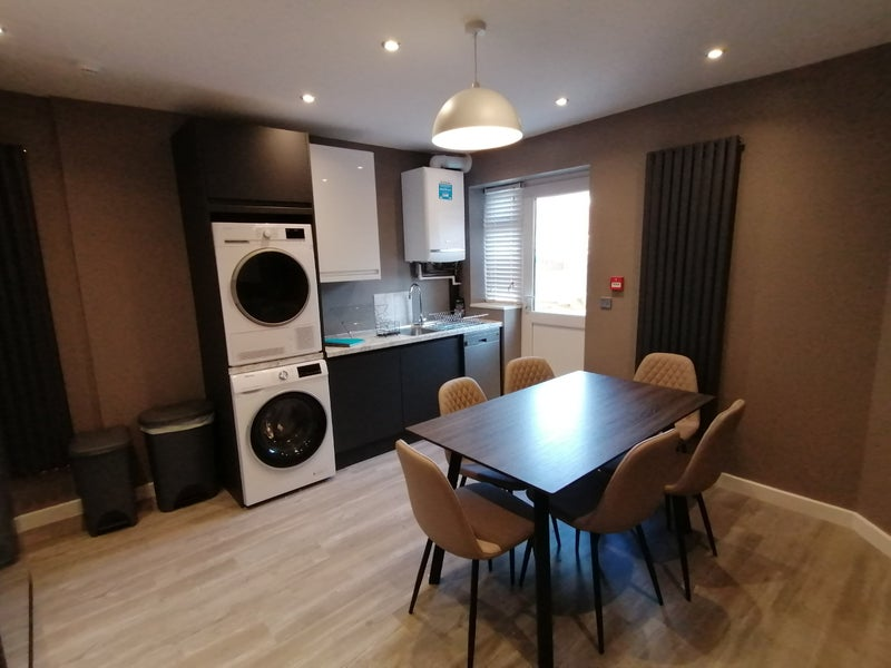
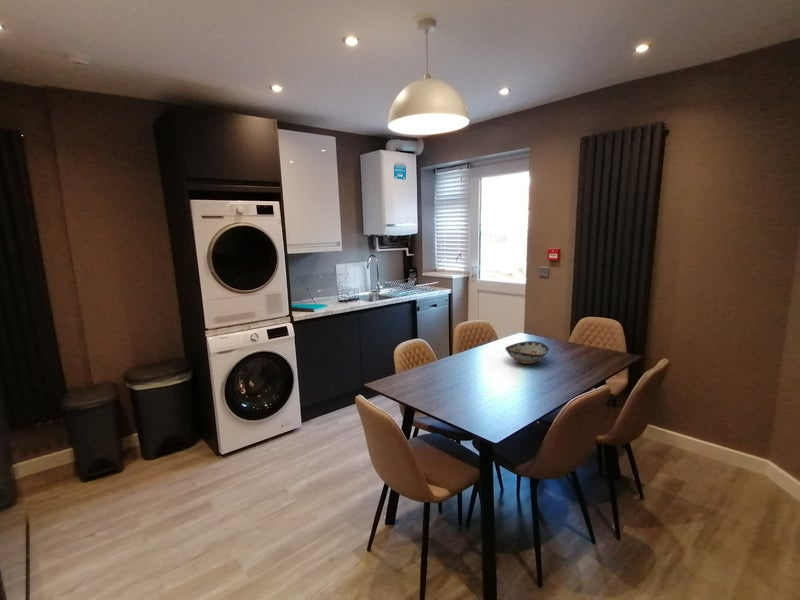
+ decorative bowl [504,340,550,365]
